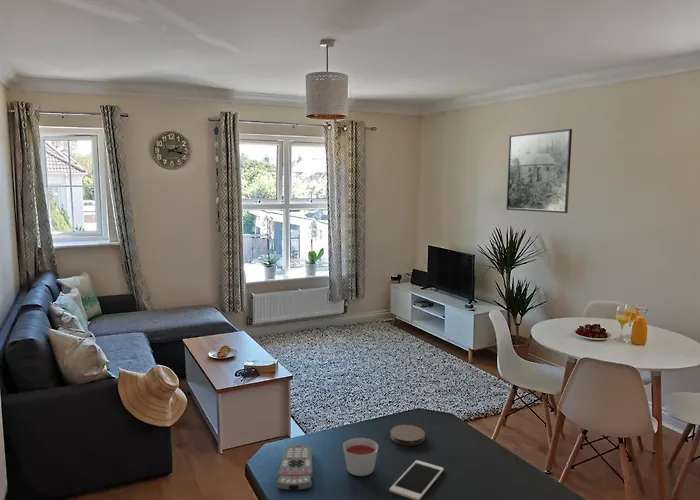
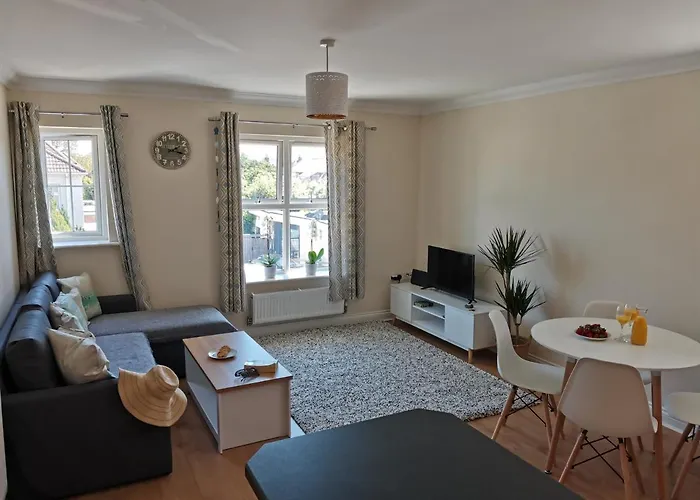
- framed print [506,128,573,214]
- remote control [275,444,314,492]
- coaster [389,424,426,446]
- candle [342,437,379,477]
- cell phone [388,459,445,500]
